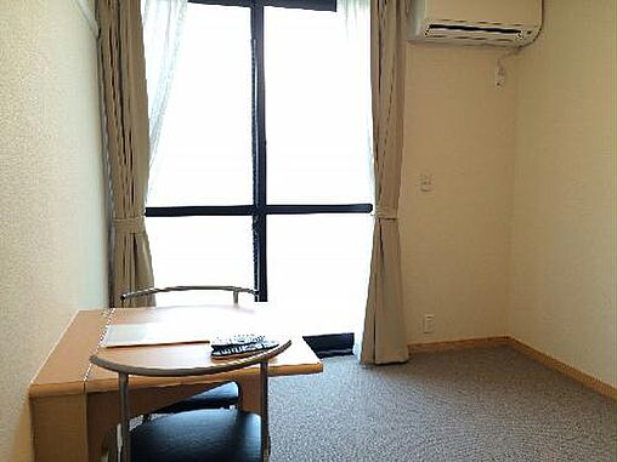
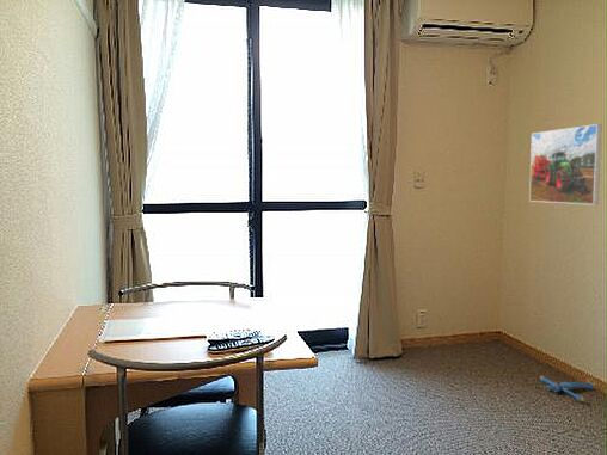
+ plush toy [539,374,597,402]
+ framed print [528,123,602,205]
